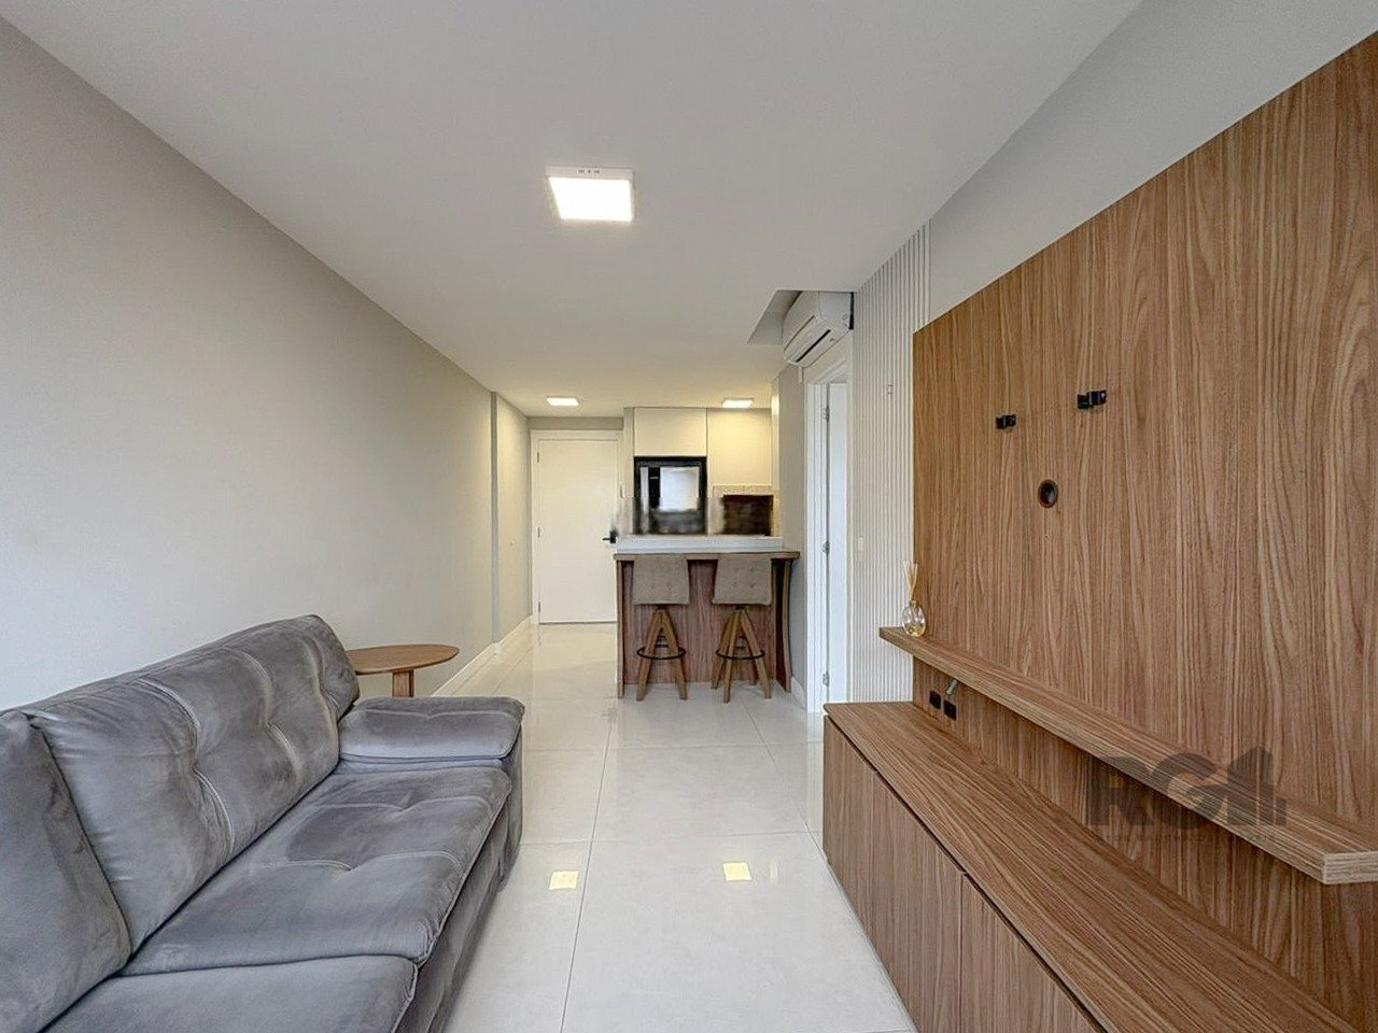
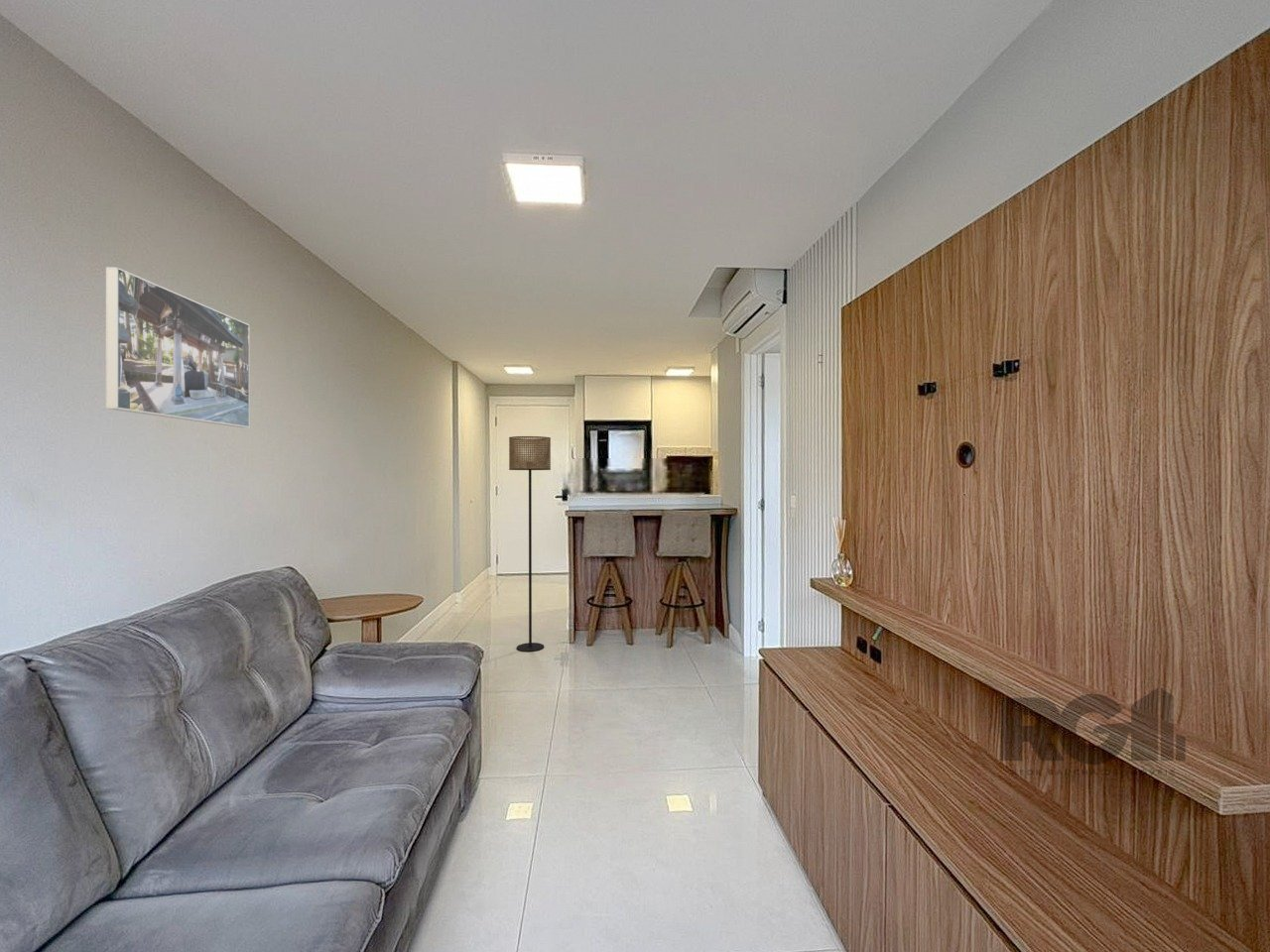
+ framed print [105,266,251,428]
+ floor lamp [508,435,552,653]
